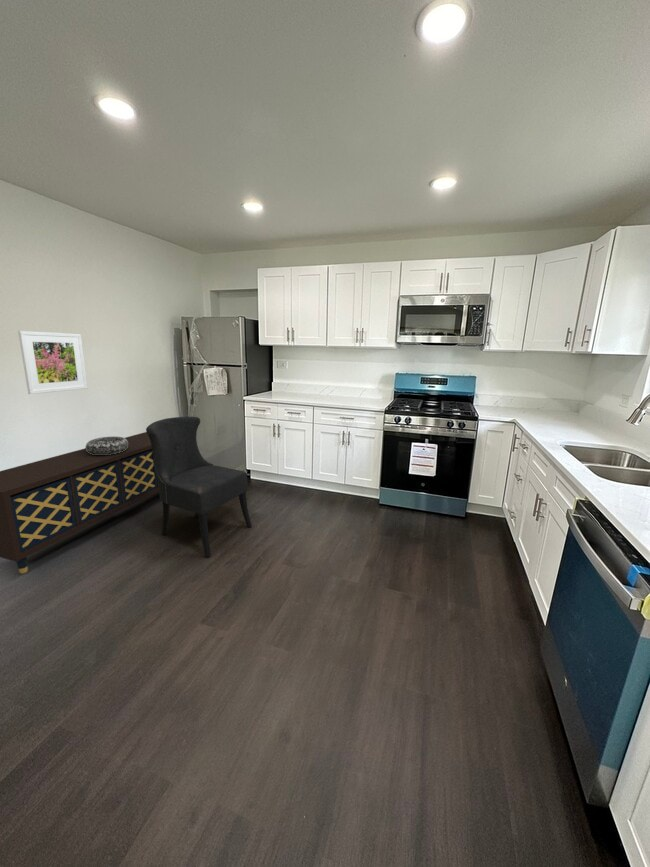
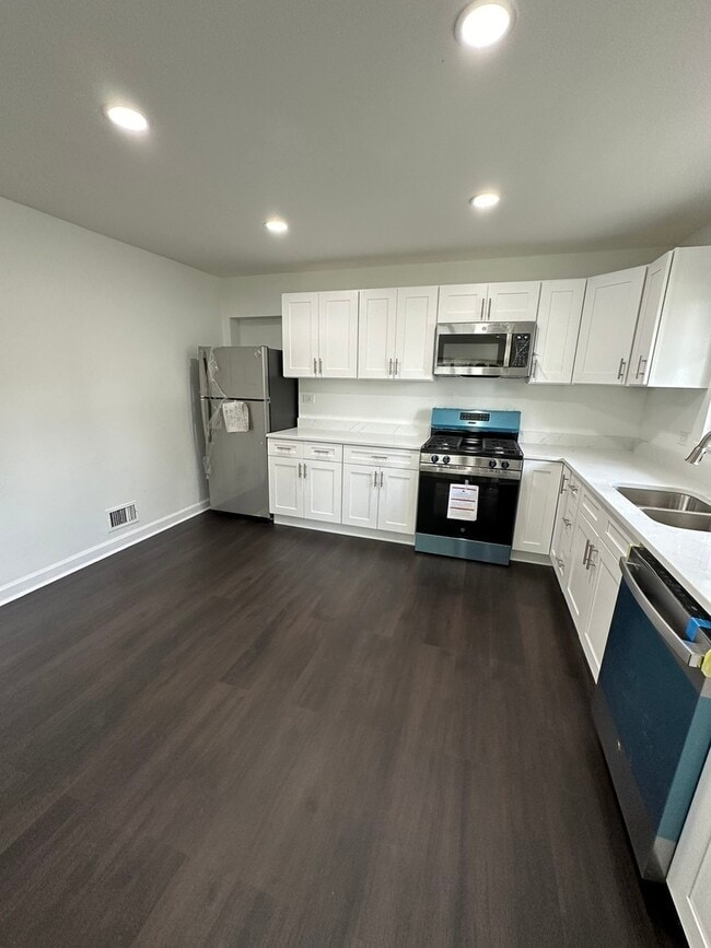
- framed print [17,330,88,395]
- sideboard [0,431,159,575]
- decorative bowl [85,436,128,455]
- dining chair [145,416,253,559]
